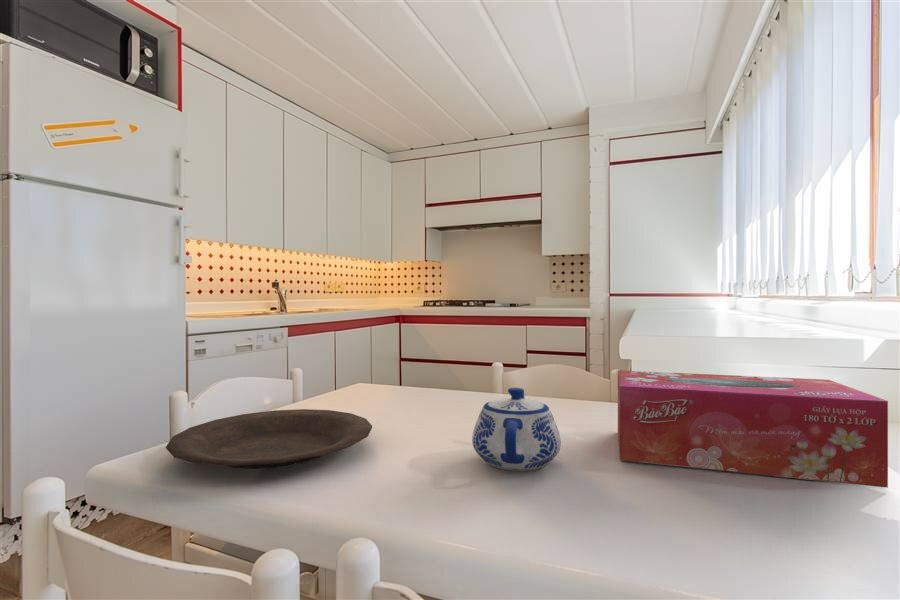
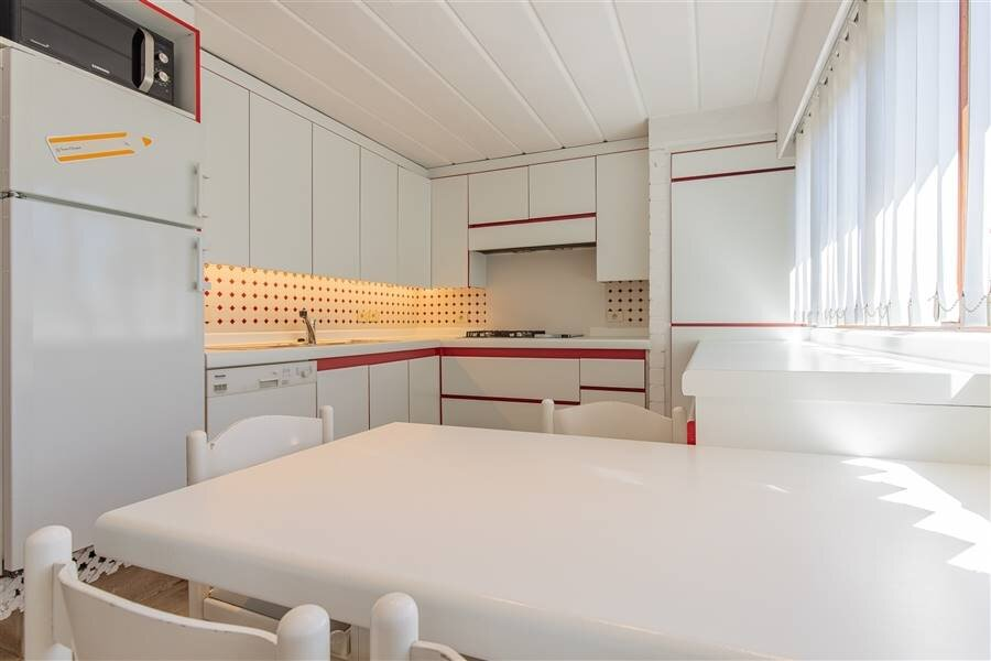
- plate [165,408,373,470]
- teapot [471,387,562,472]
- tissue box [617,369,889,489]
